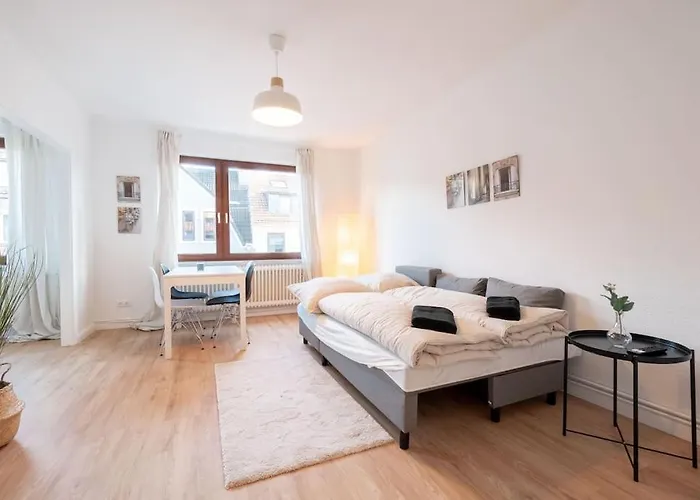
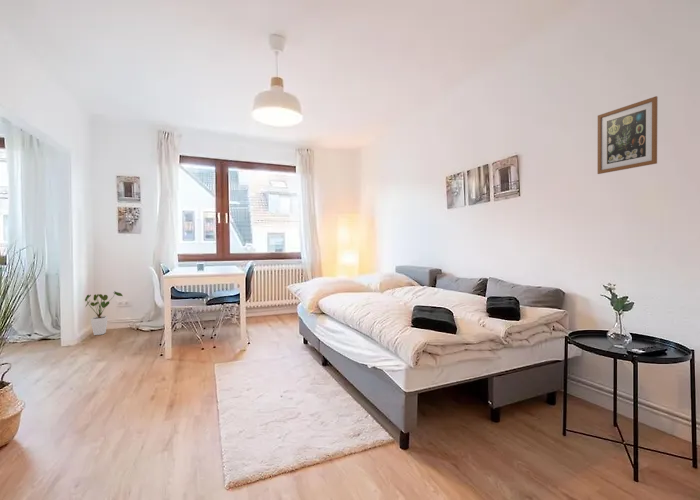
+ wall art [597,95,659,175]
+ house plant [84,290,124,336]
